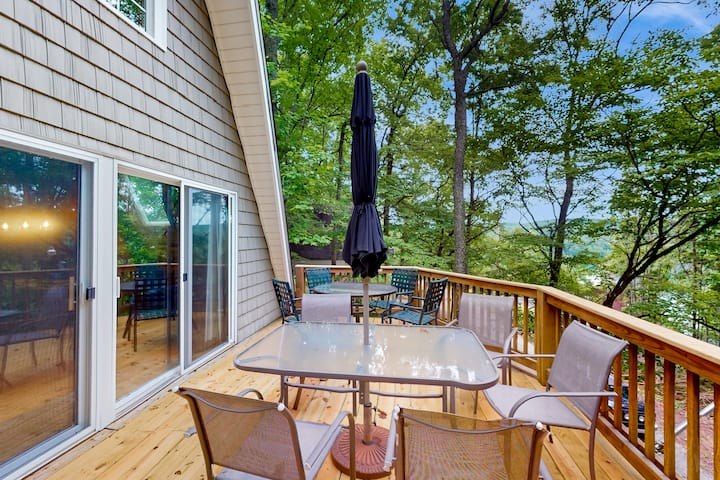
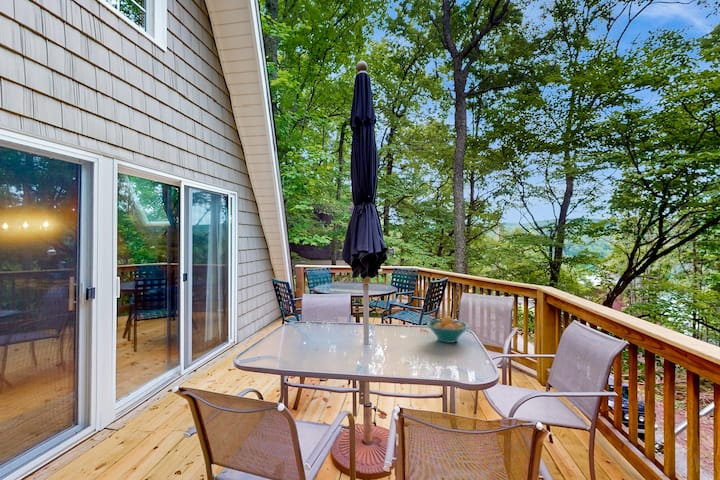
+ fruit bowl [426,315,470,344]
